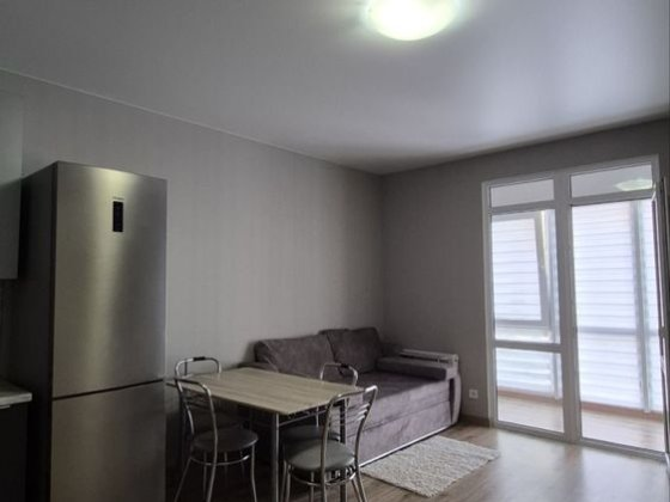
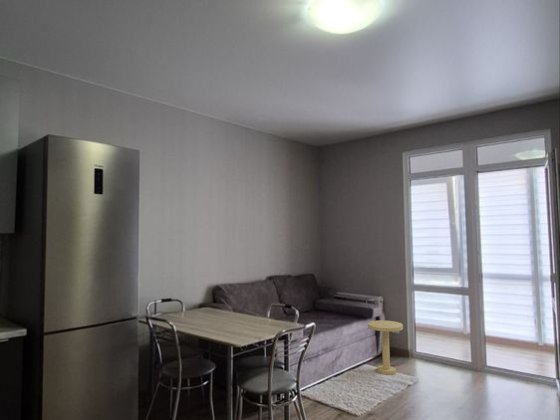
+ side table [367,319,404,376]
